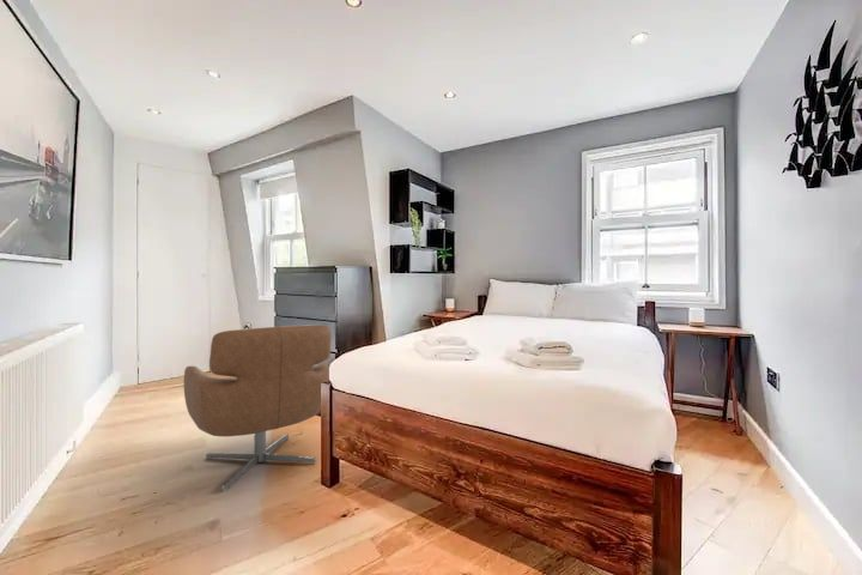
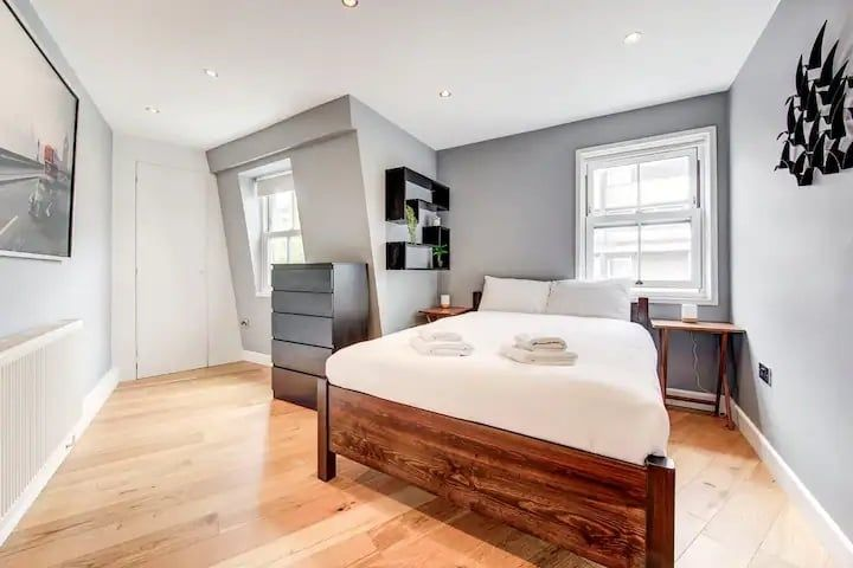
- chair [183,323,332,492]
